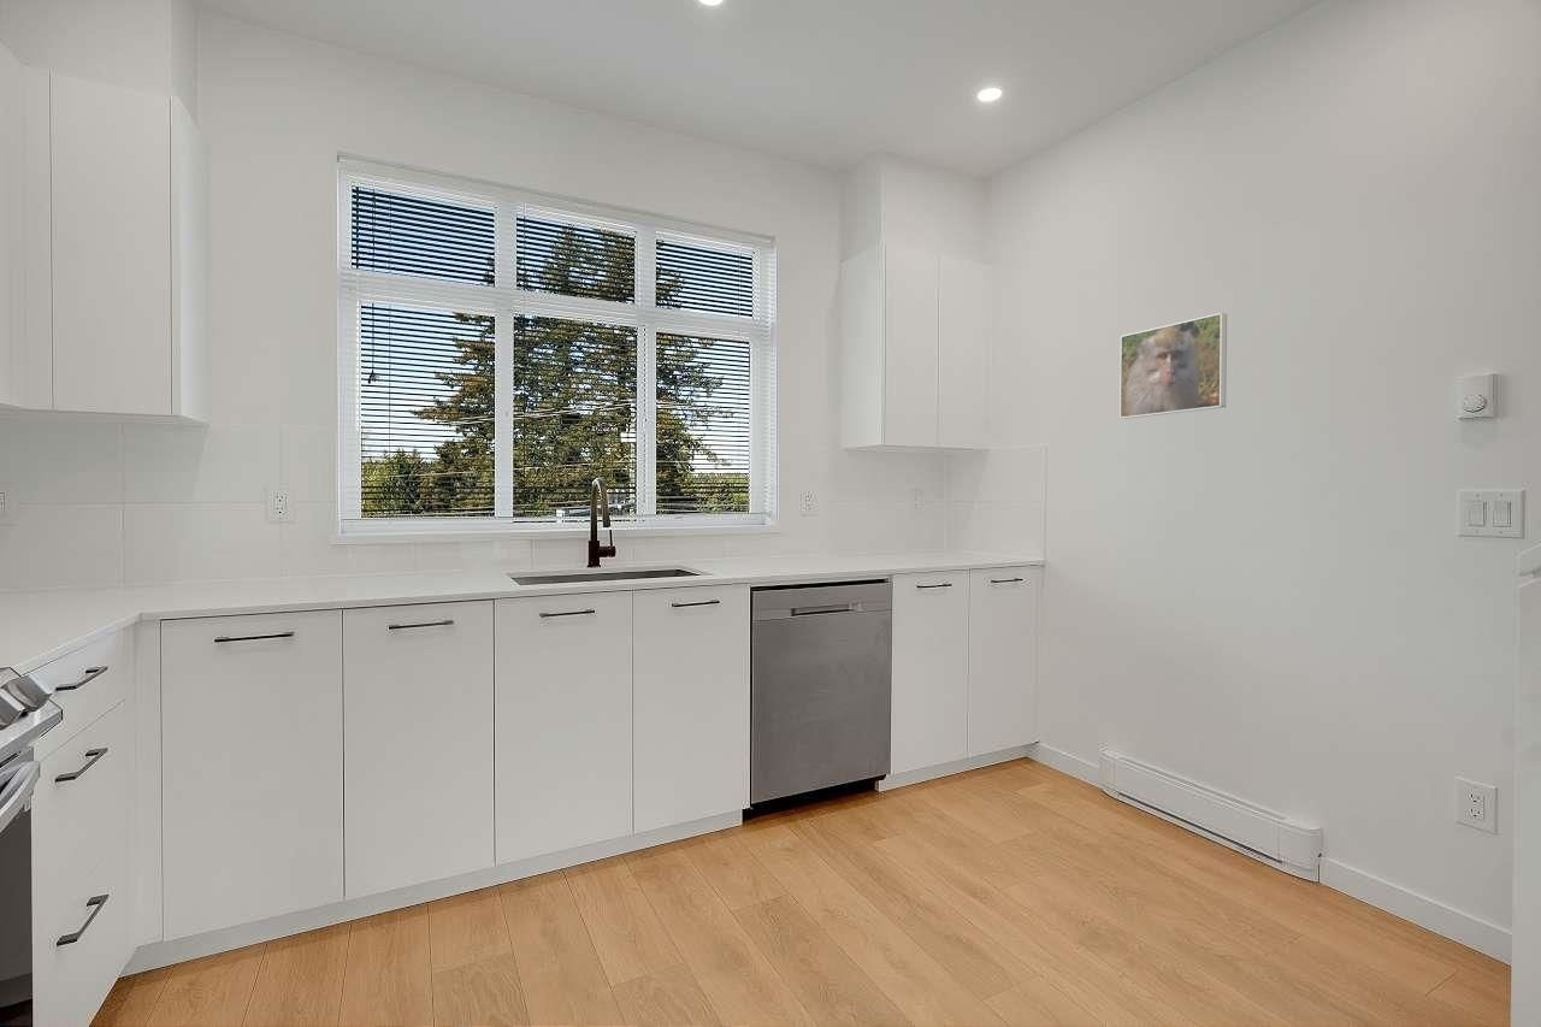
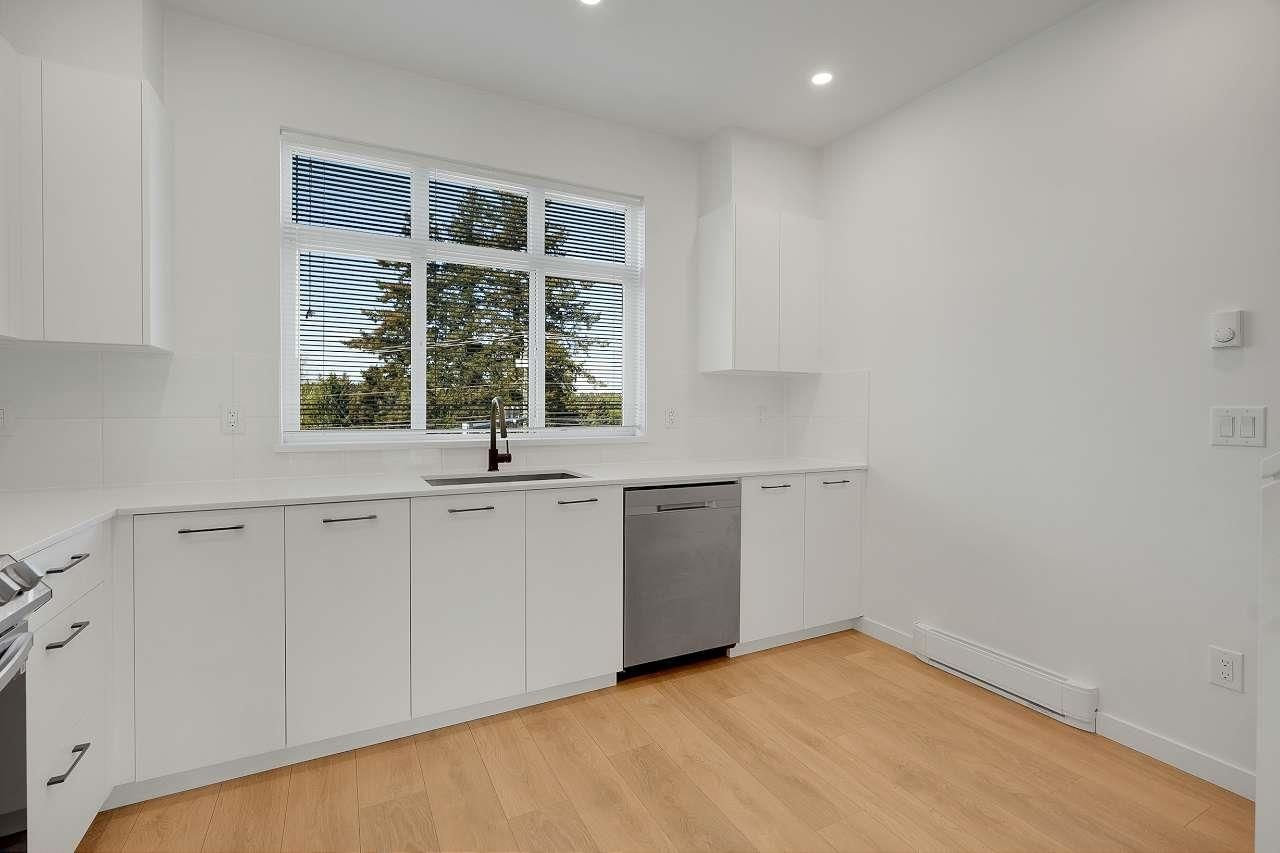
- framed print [1118,312,1228,420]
